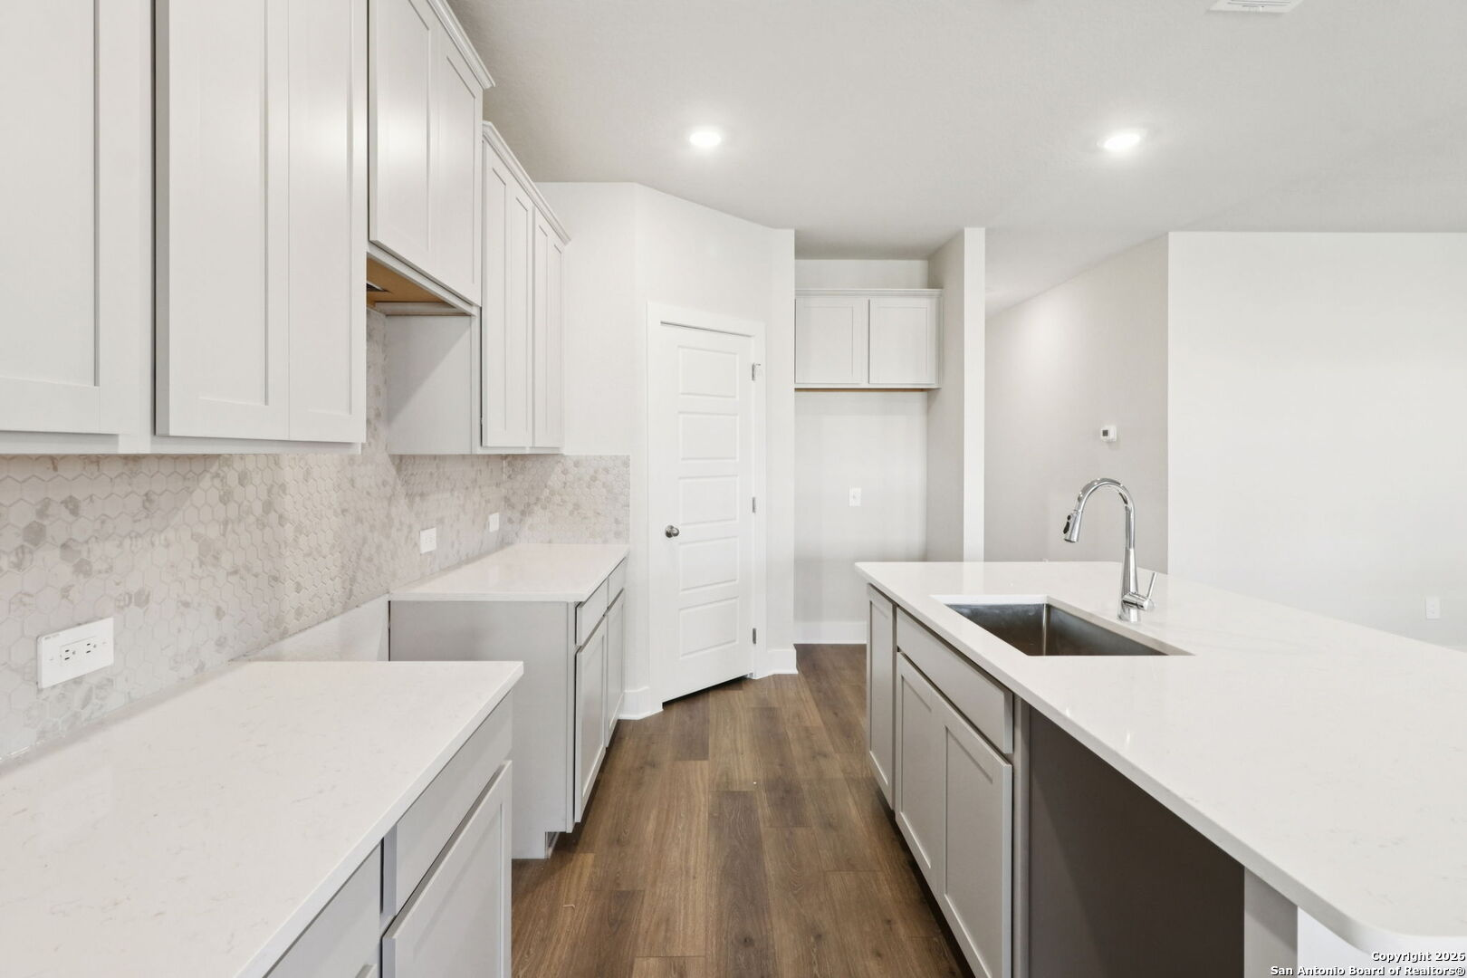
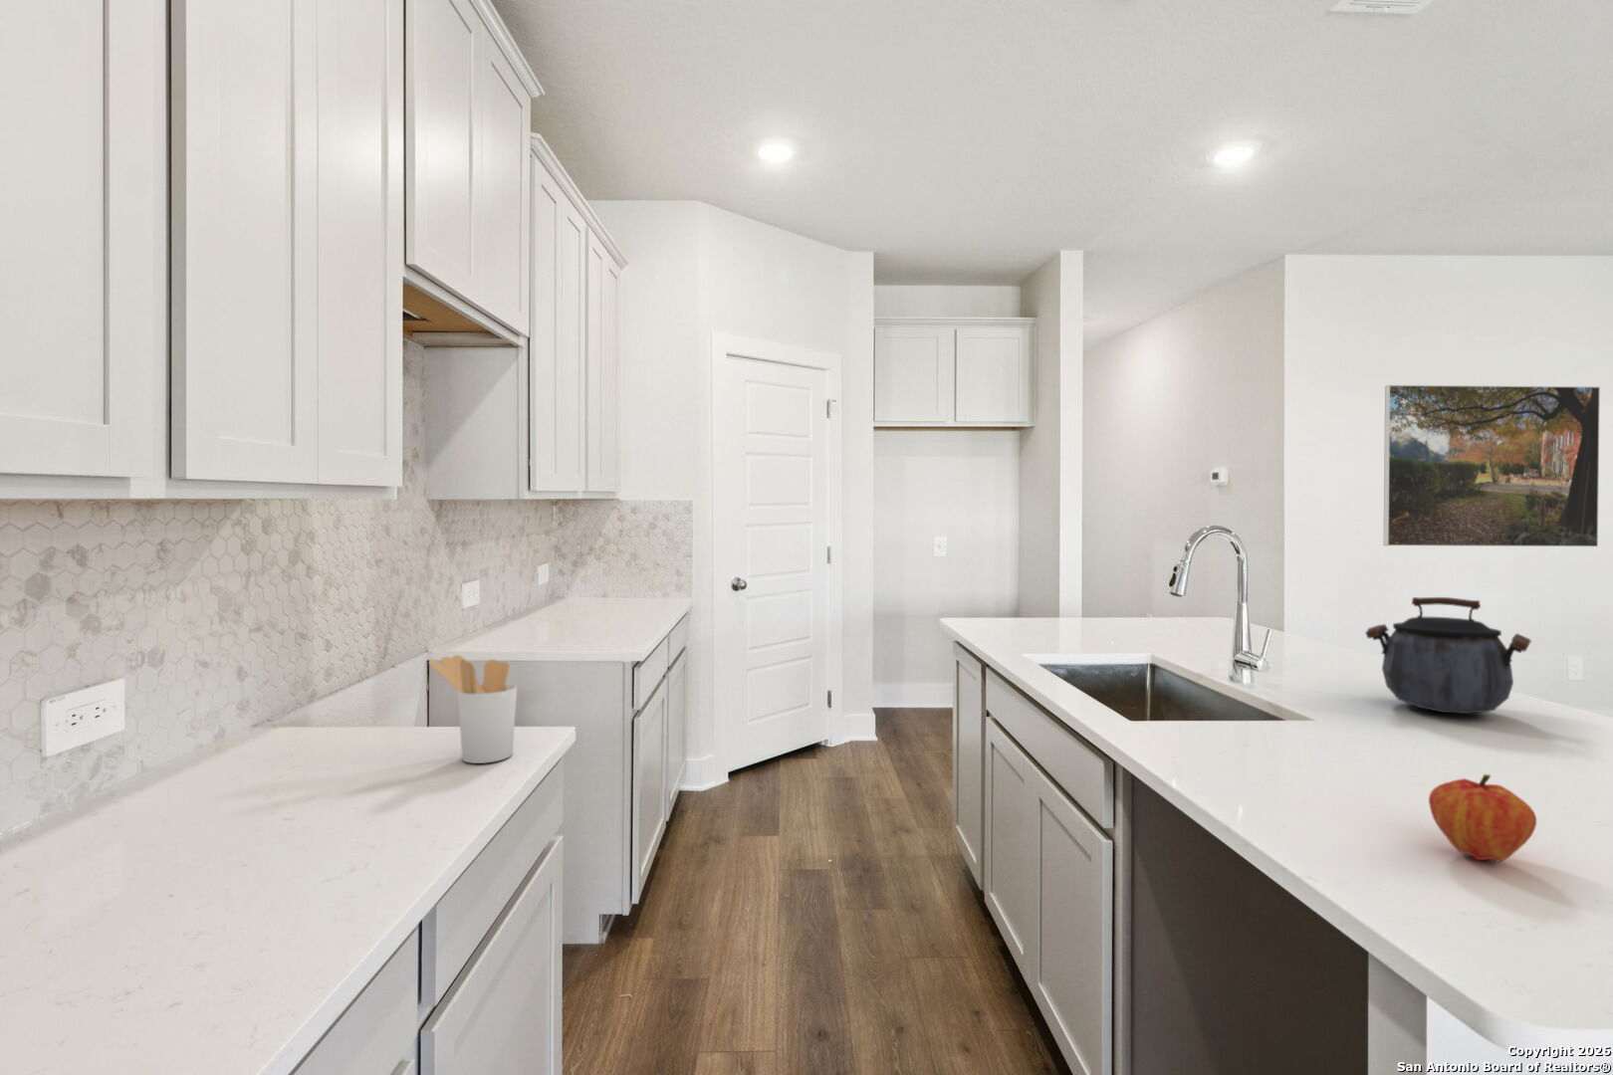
+ utensil holder [428,654,517,764]
+ kettle [1365,596,1533,715]
+ fruit [1428,774,1537,863]
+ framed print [1383,384,1601,547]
